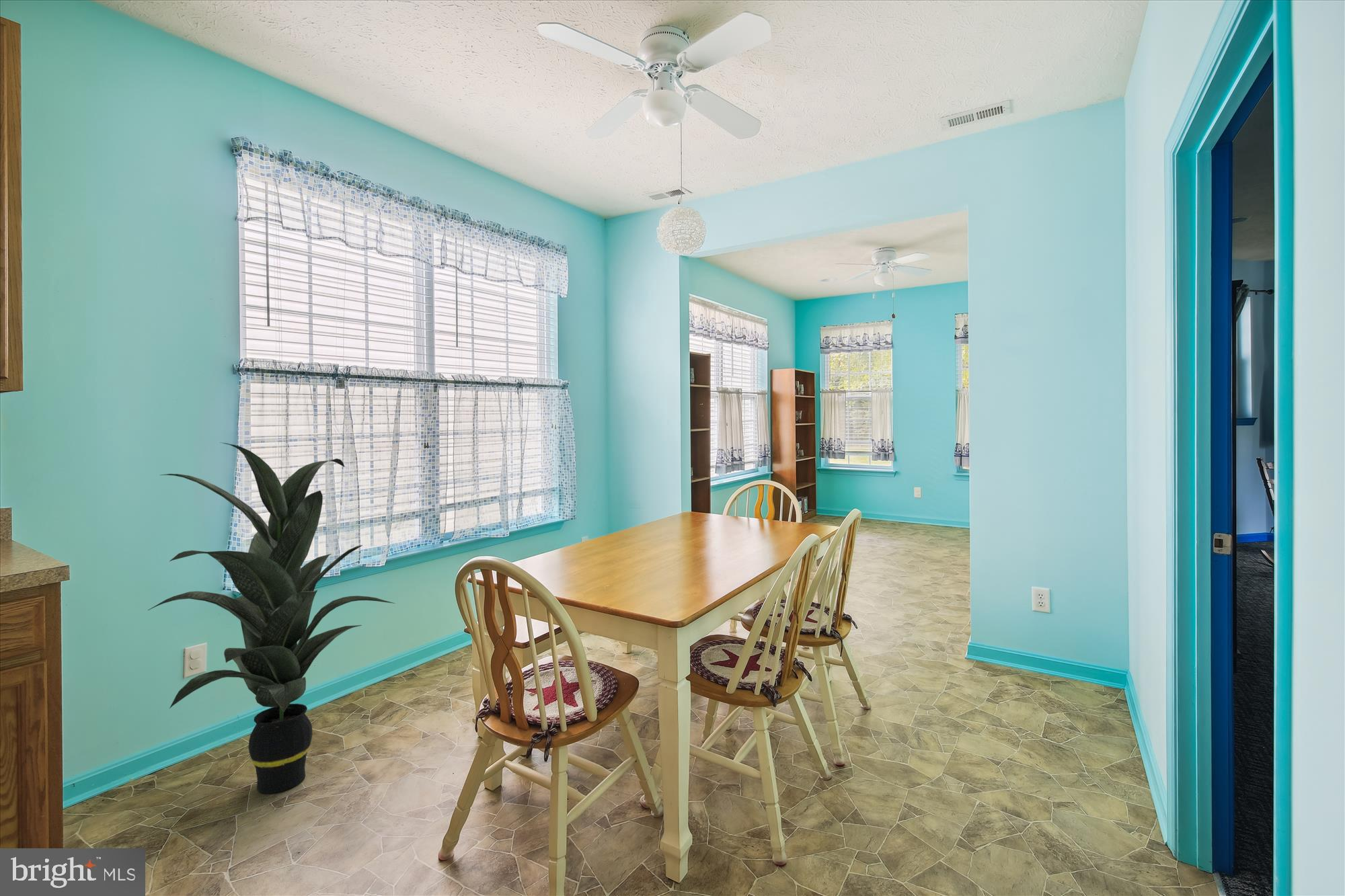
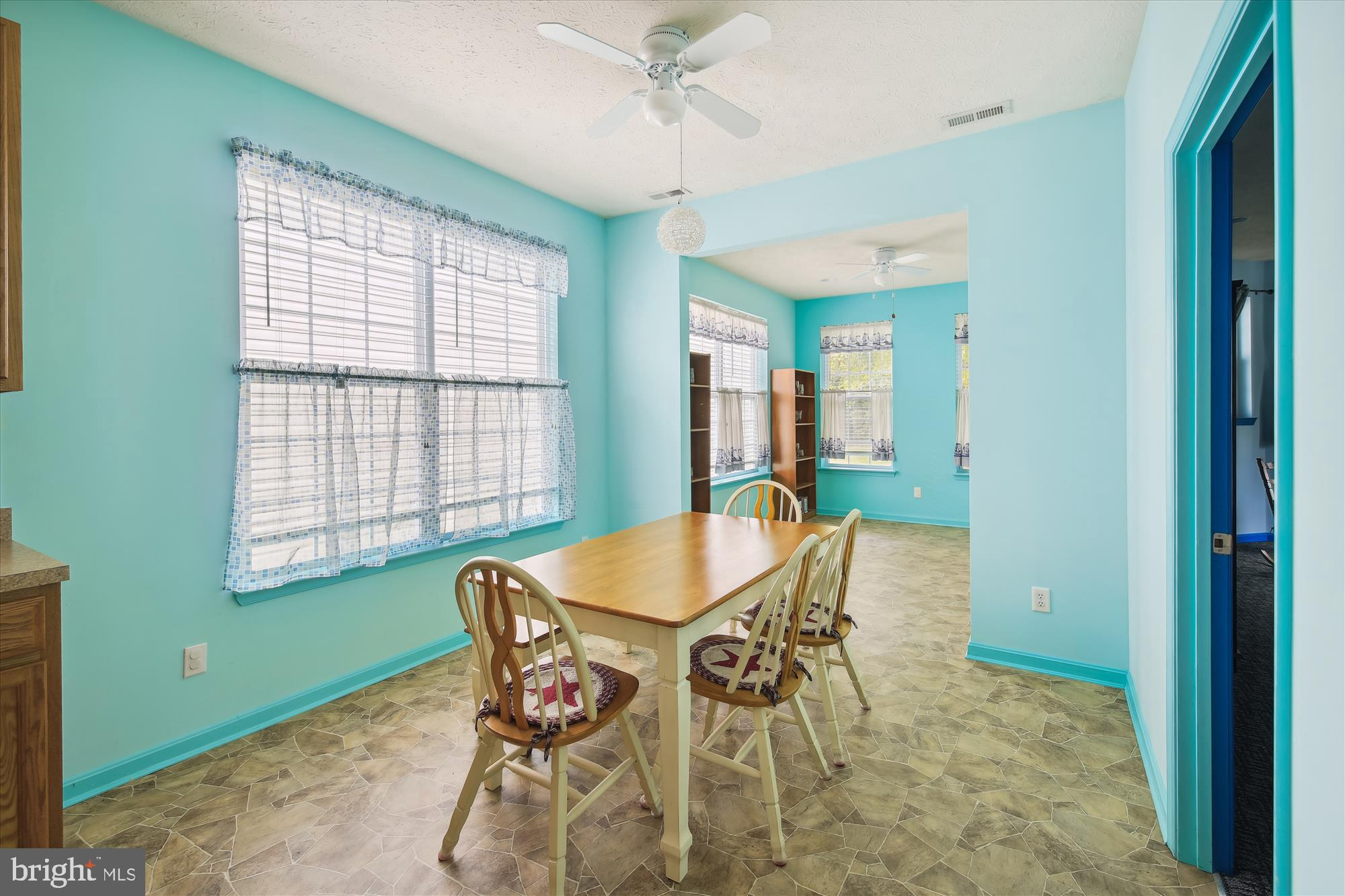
- indoor plant [147,442,396,795]
